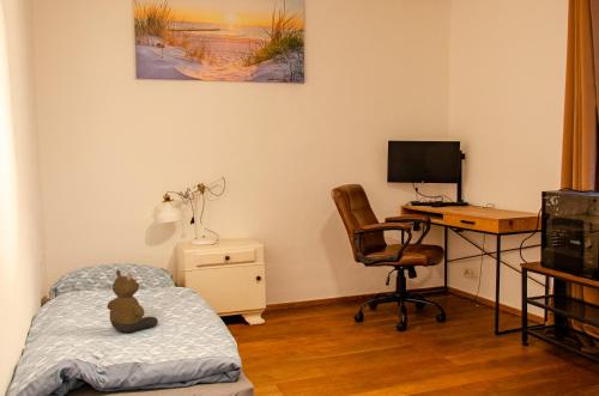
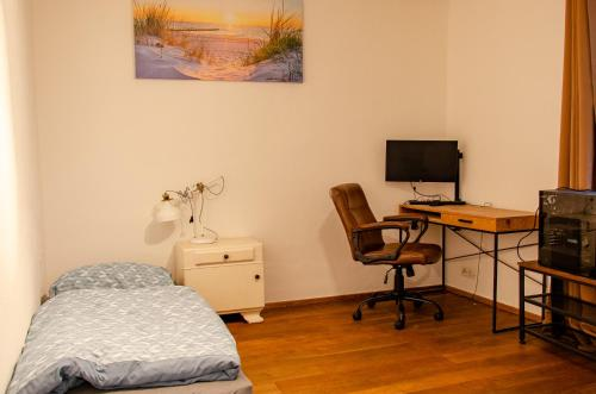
- bear [105,268,159,334]
